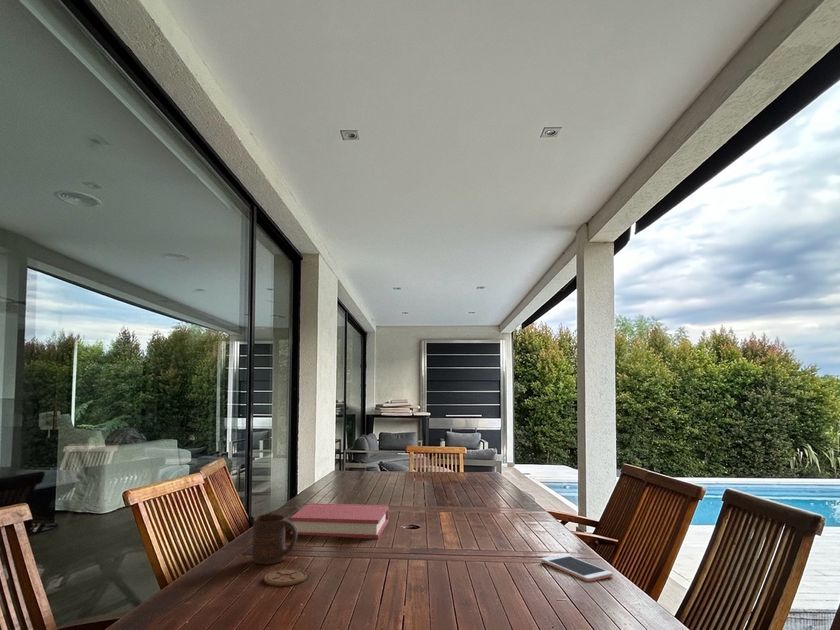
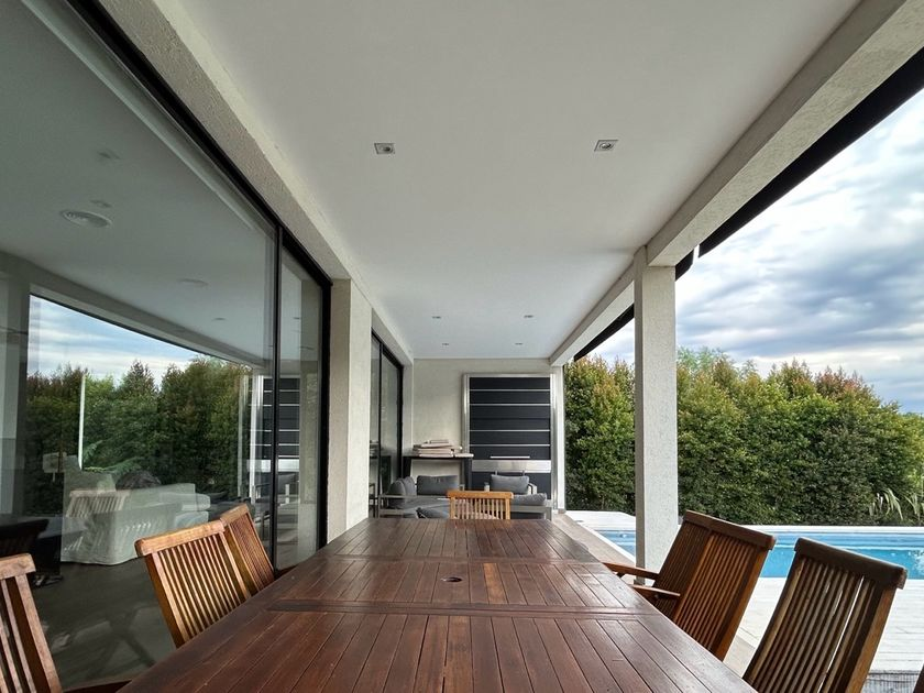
- hardback book [289,502,390,540]
- cell phone [540,553,614,582]
- cup [251,513,299,565]
- coaster [263,568,308,587]
